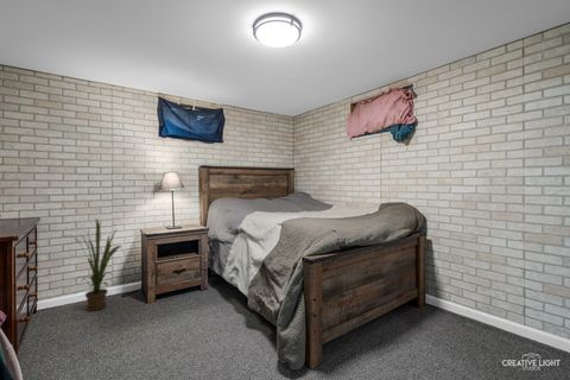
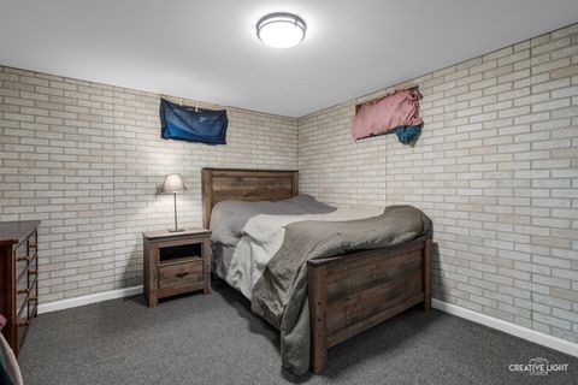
- house plant [66,218,122,312]
